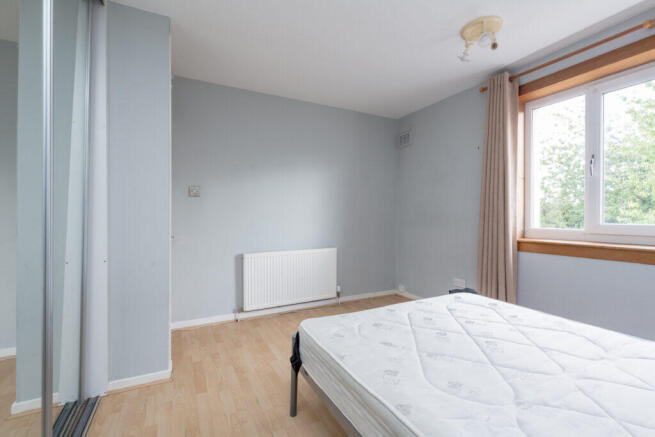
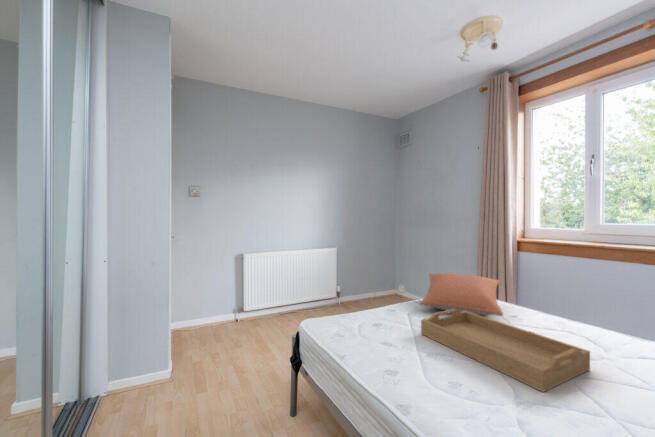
+ pillow [418,272,504,317]
+ serving tray [420,309,591,393]
